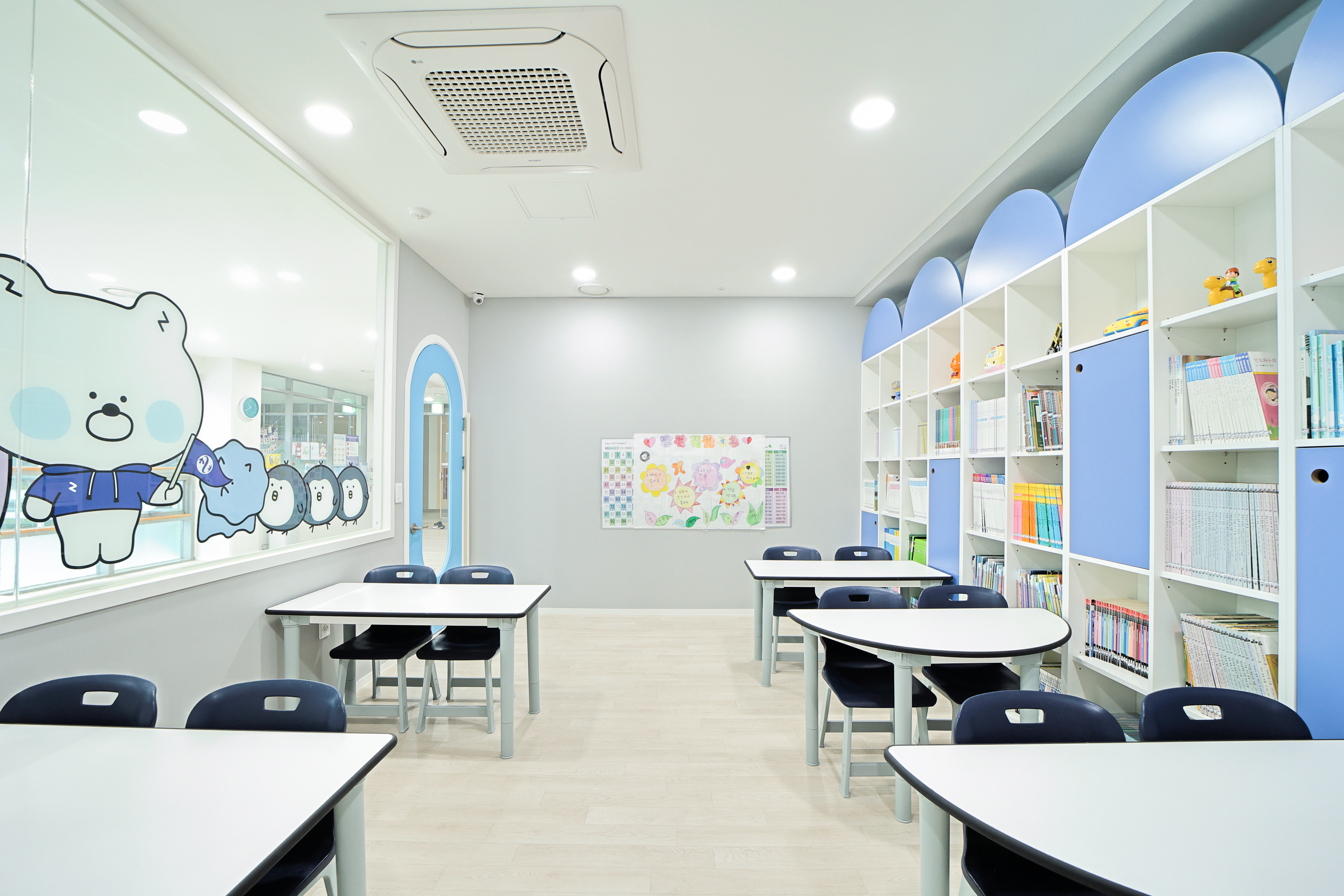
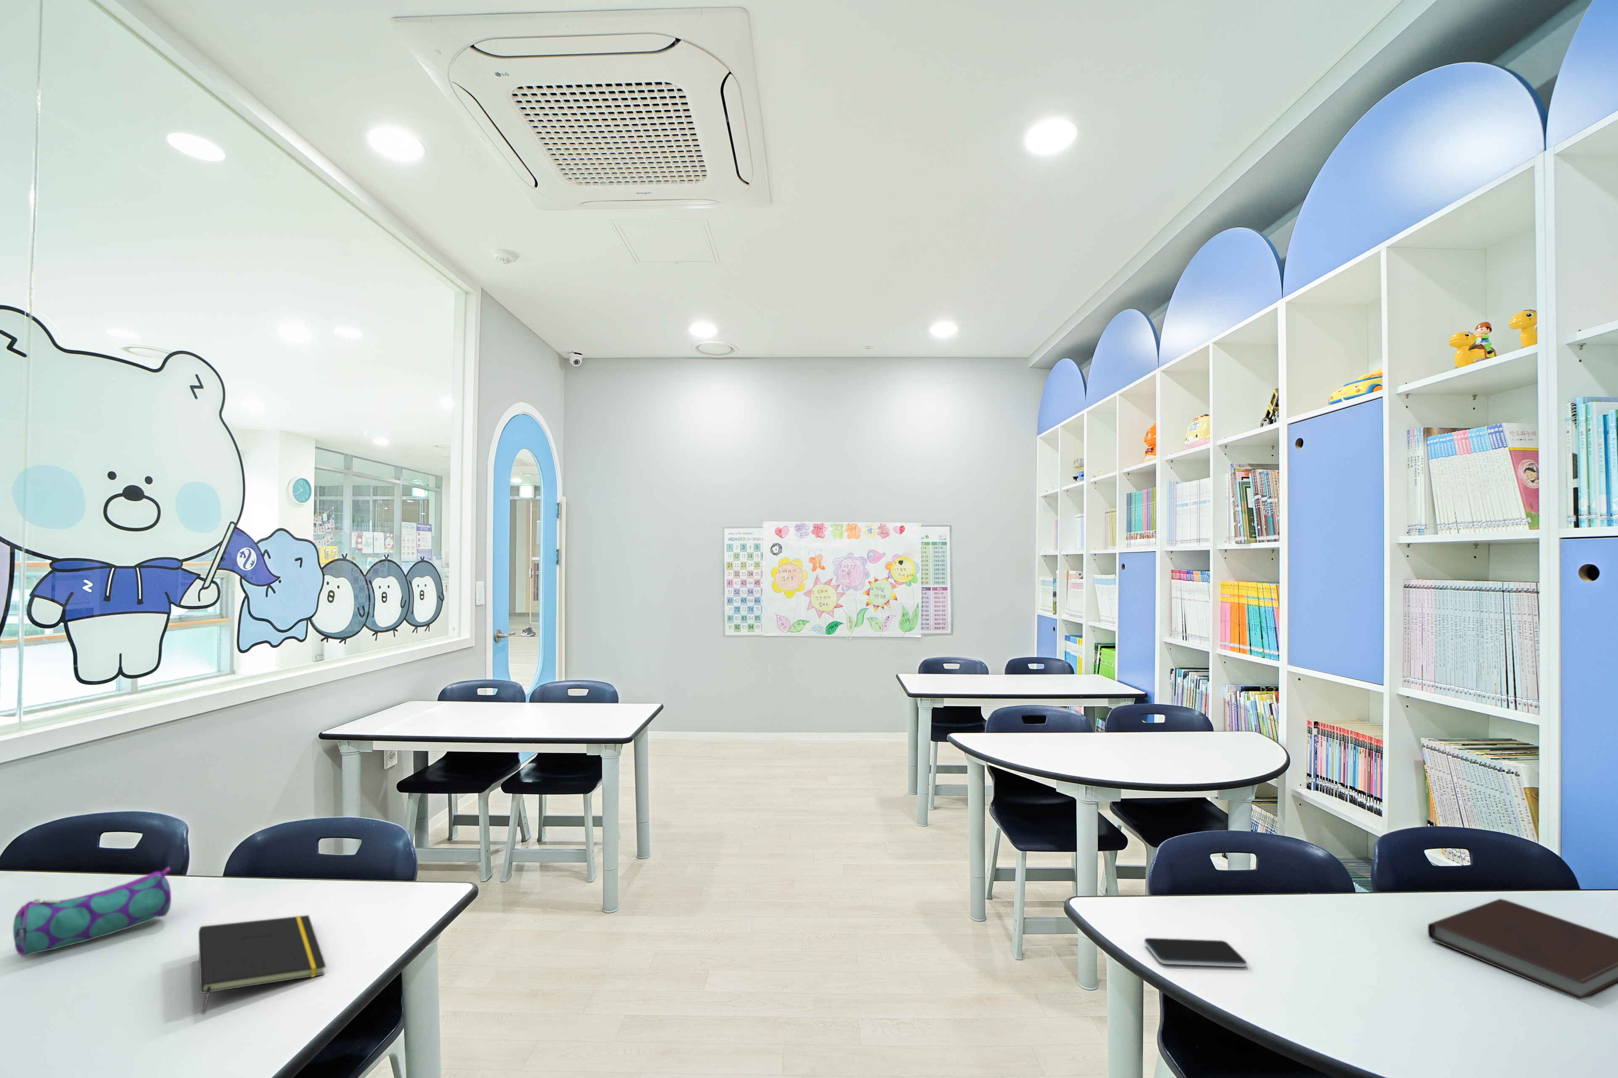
+ notepad [199,914,326,1015]
+ notebook [1428,899,1618,1001]
+ pencil case [12,866,172,956]
+ smartphone [1144,937,1247,967]
